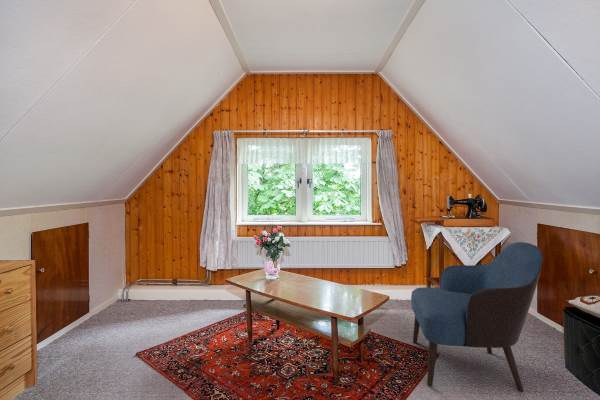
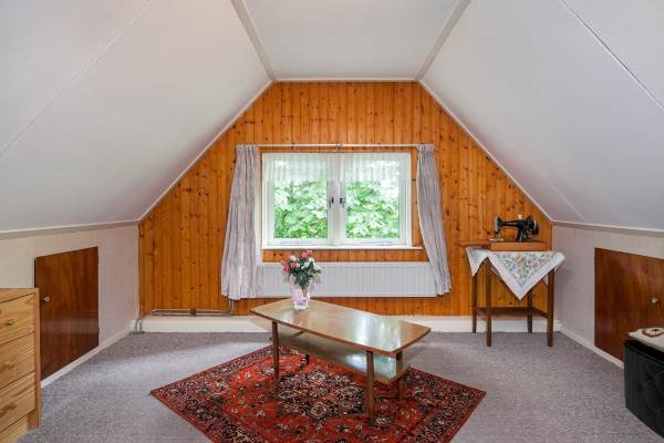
- armchair [410,241,544,393]
